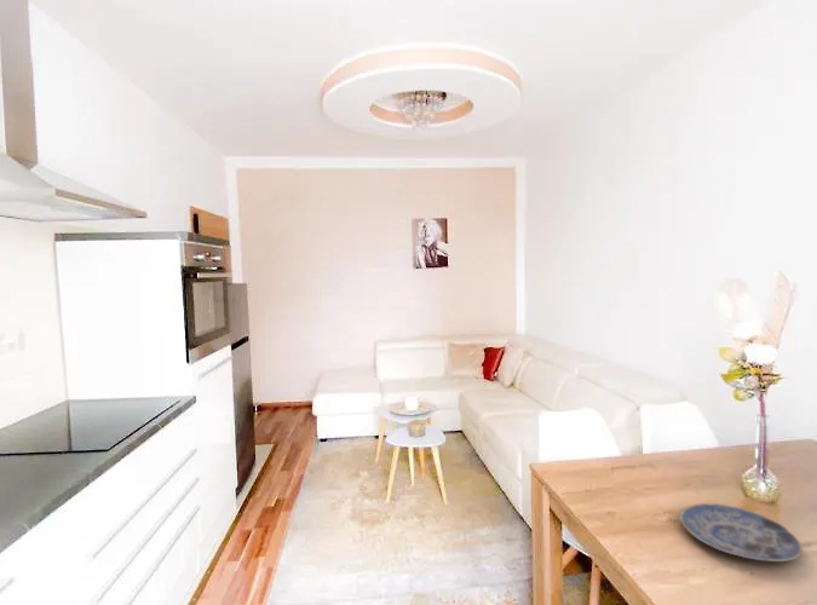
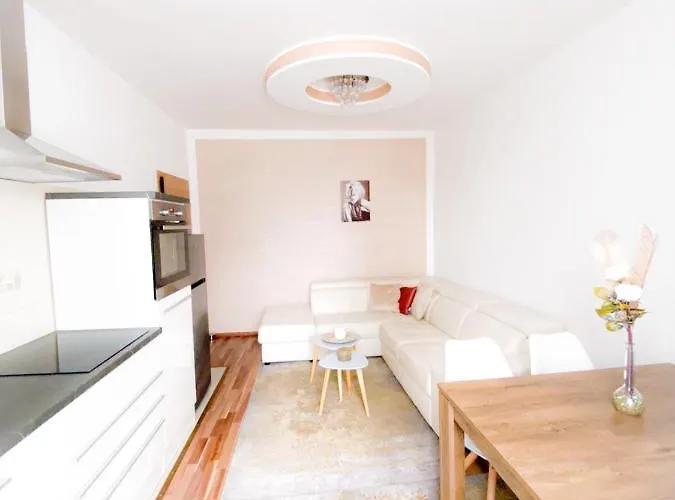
- plate [678,502,804,563]
